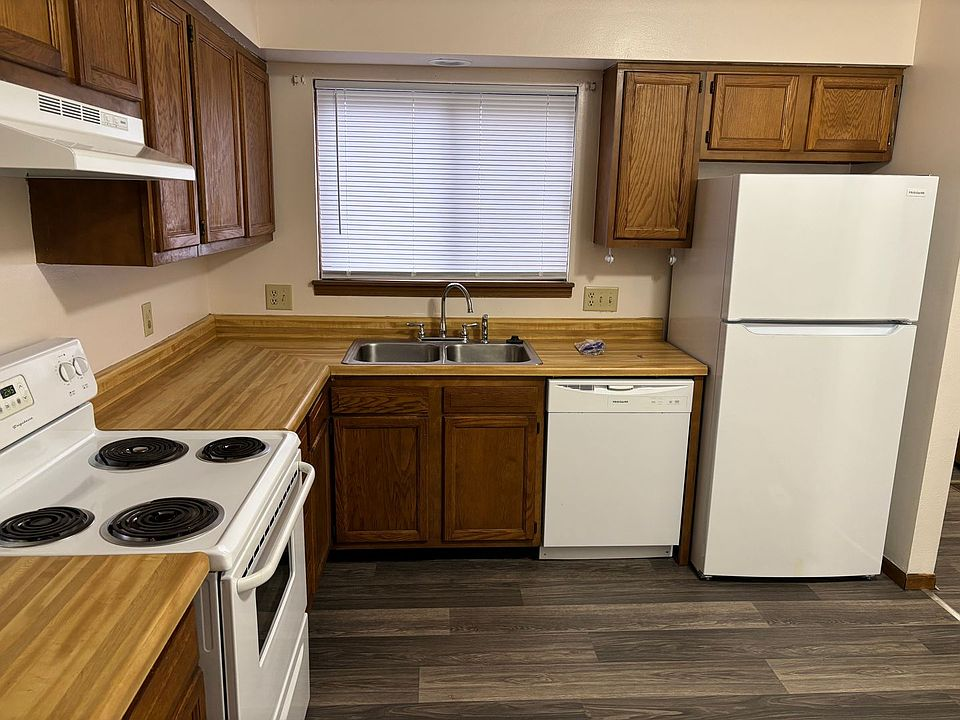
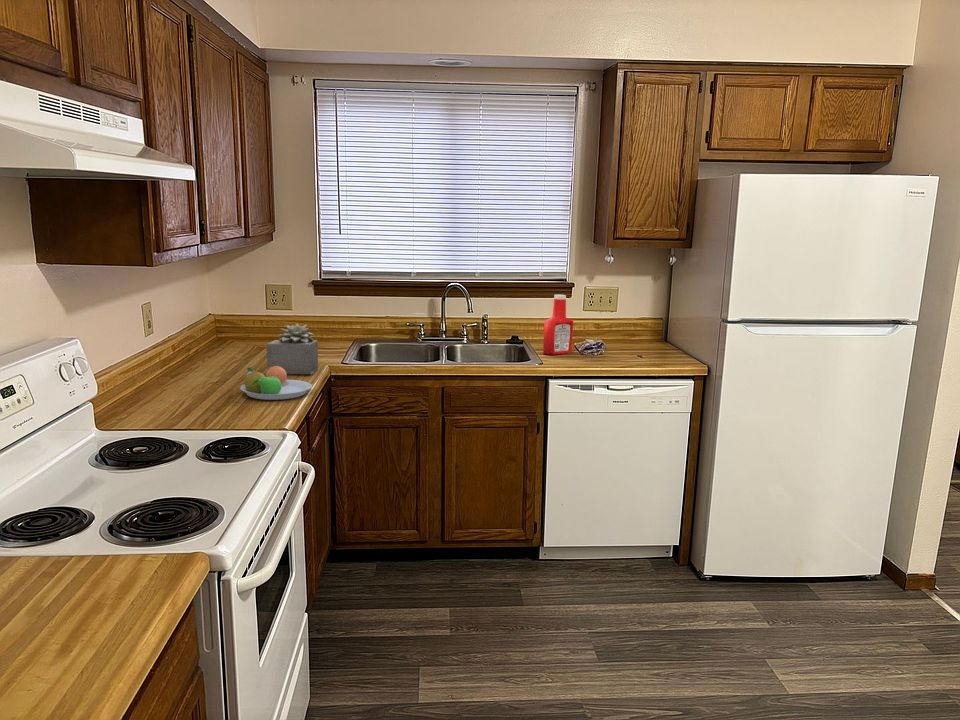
+ succulent plant [265,323,319,374]
+ soap bottle [542,294,574,356]
+ fruit bowl [239,365,313,401]
